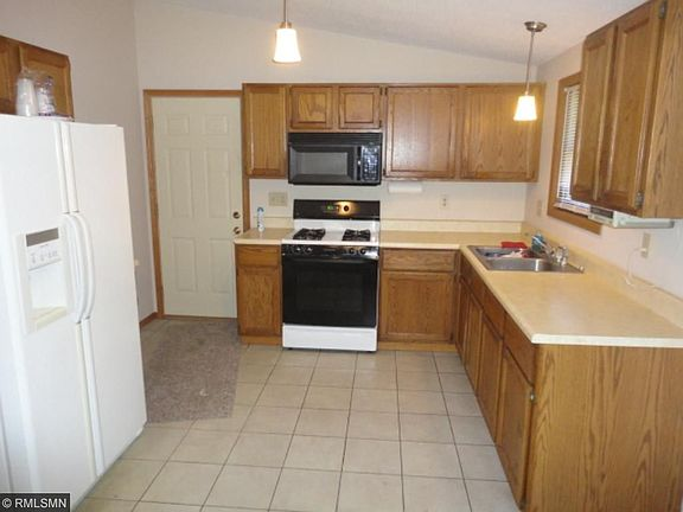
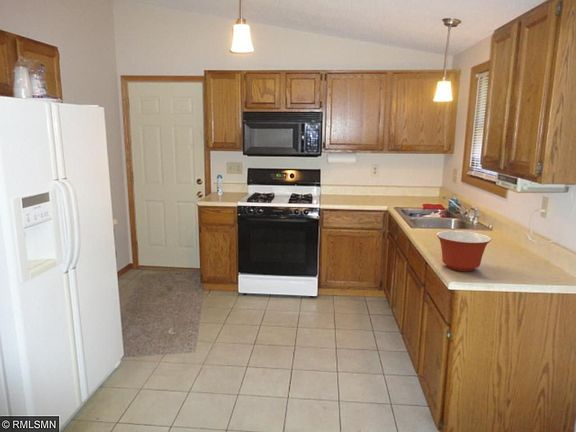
+ mixing bowl [436,230,492,272]
